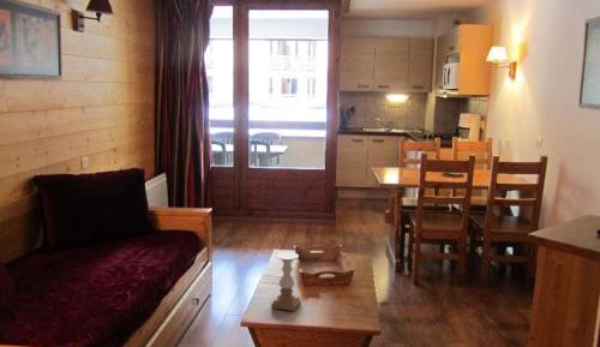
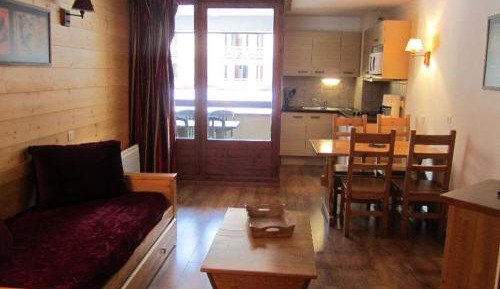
- candle holder [270,251,302,312]
